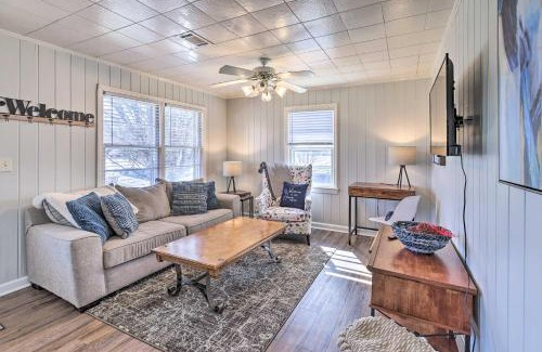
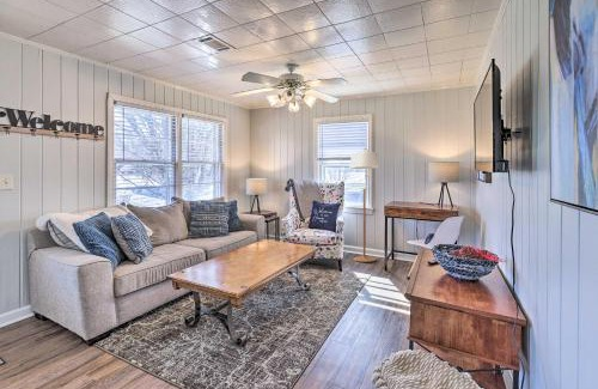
+ floor lamp [349,147,380,263]
